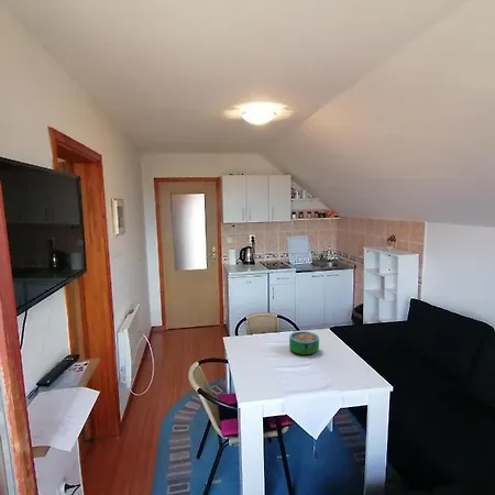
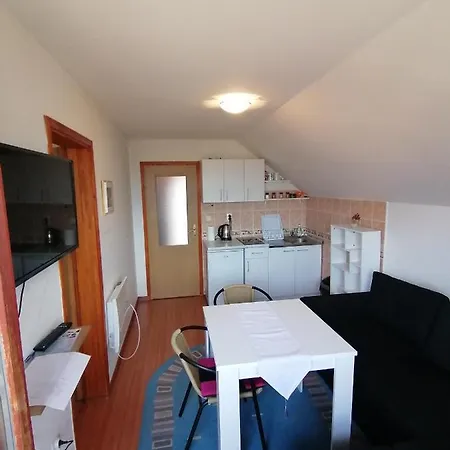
- decorative bowl [288,330,320,356]
